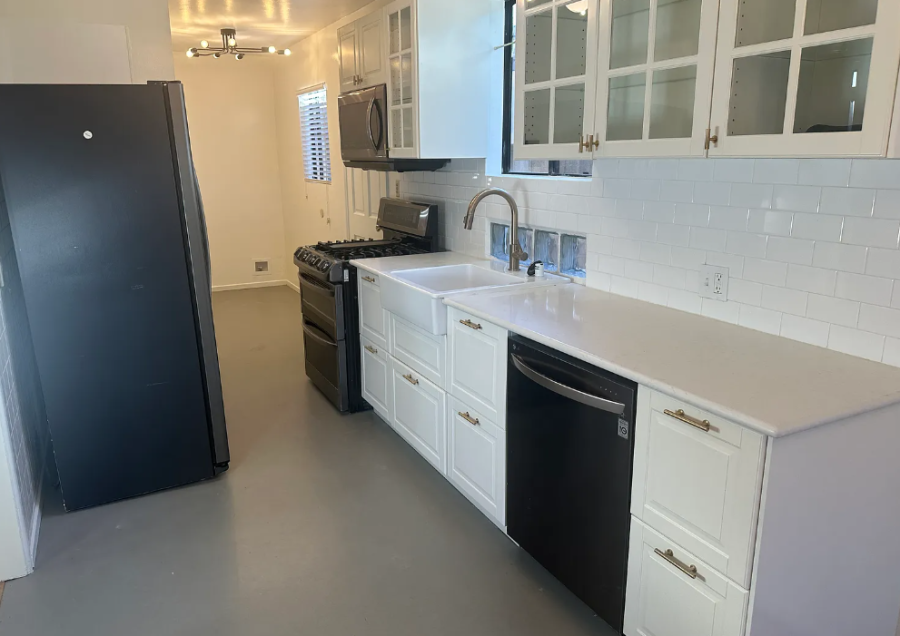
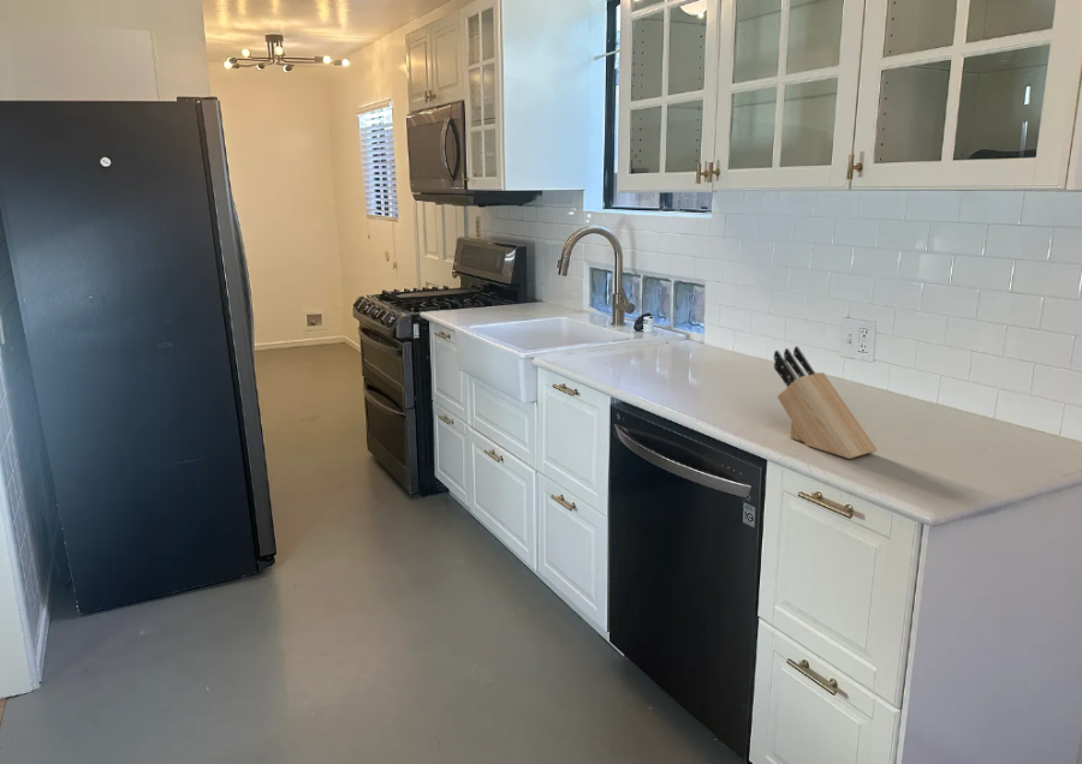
+ knife block [773,345,878,460]
